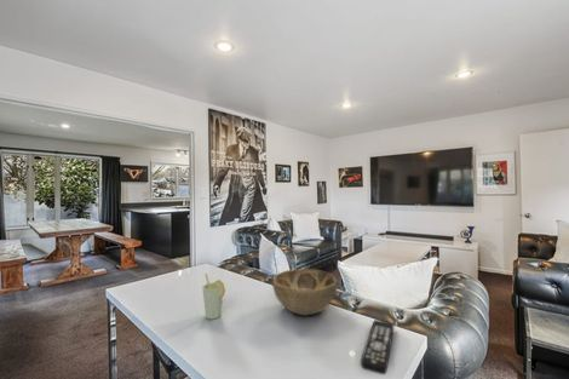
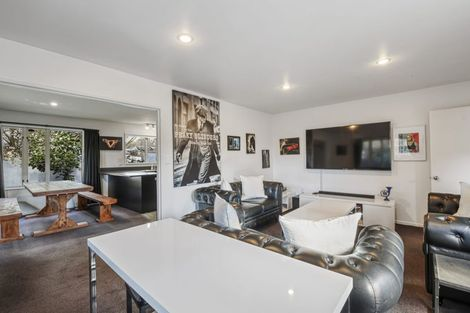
- cup [201,272,226,320]
- decorative bowl [271,268,338,316]
- remote control [360,318,395,375]
